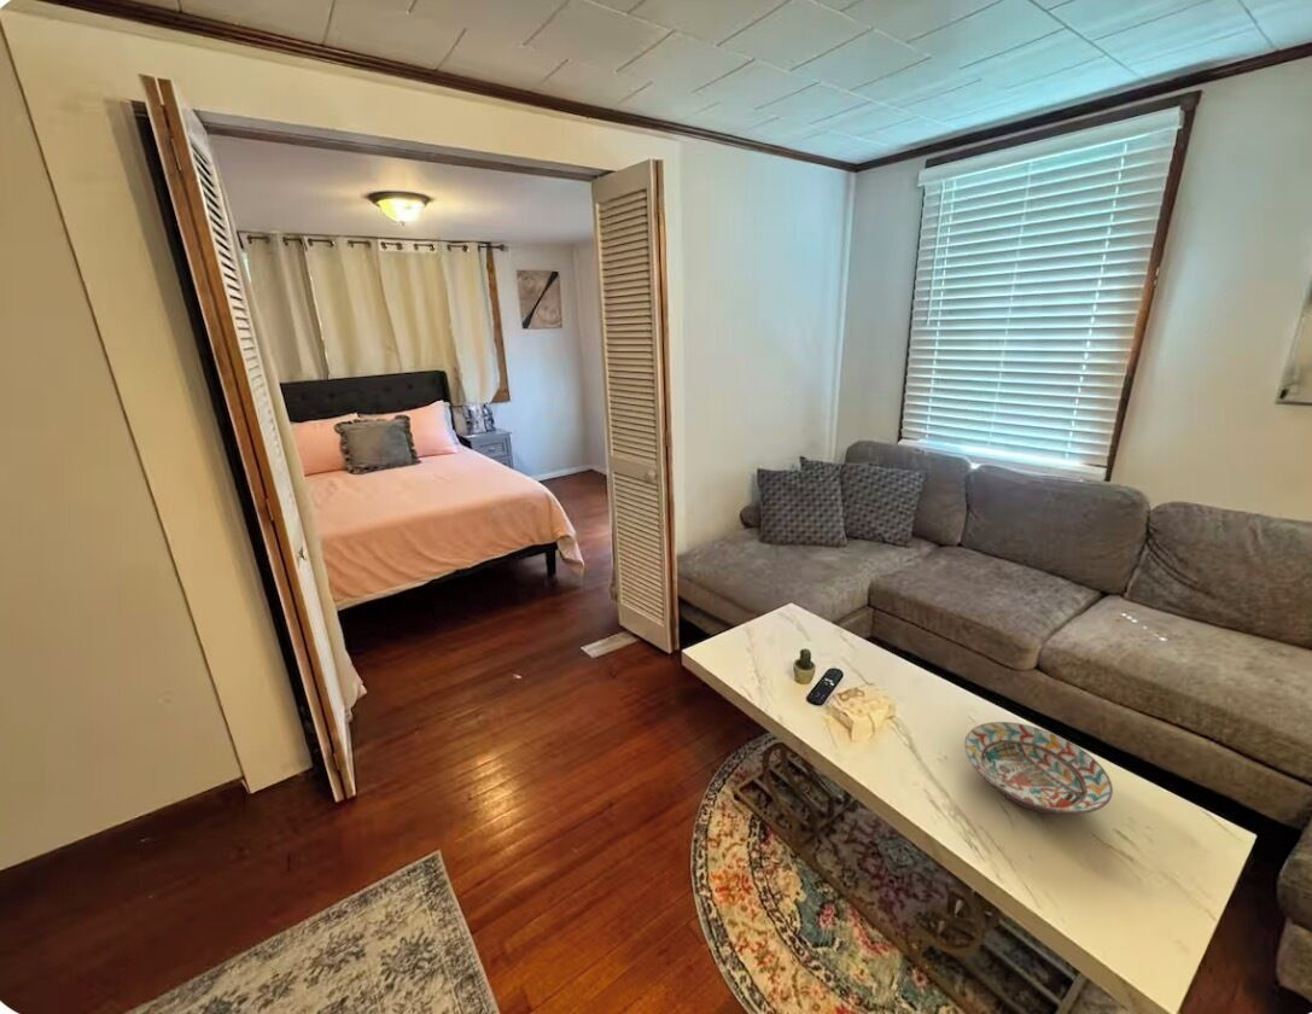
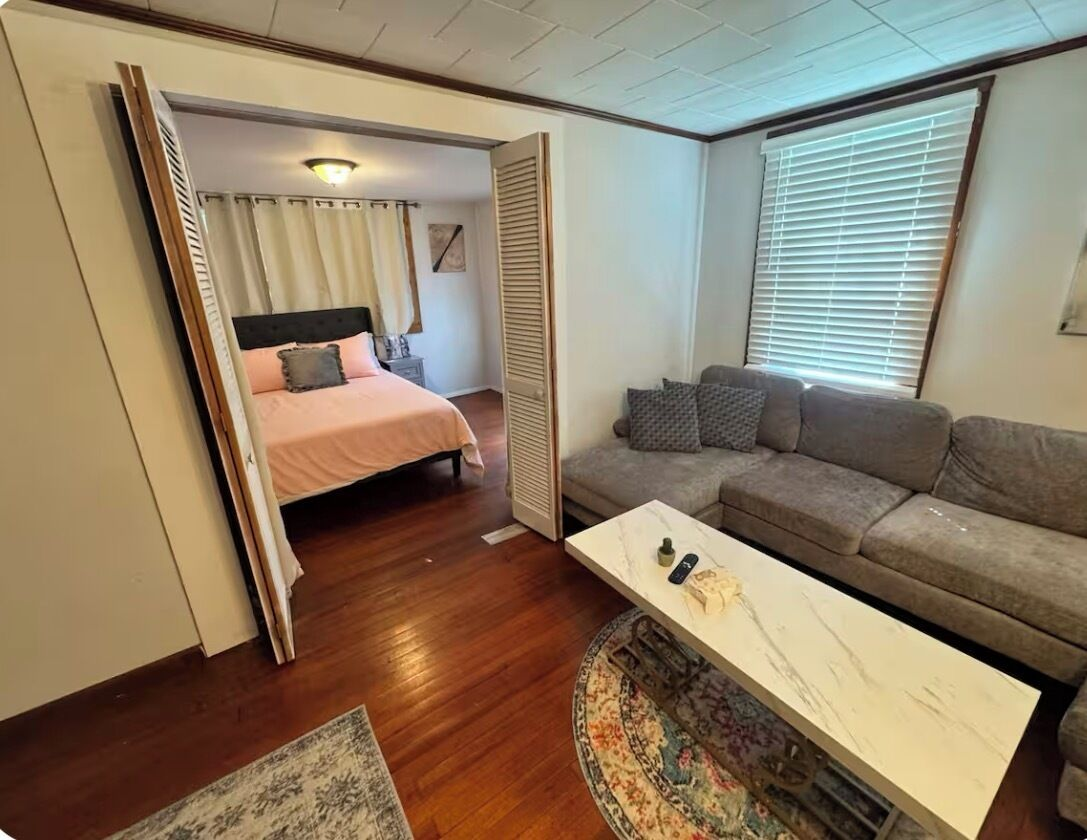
- decorative bowl [963,721,1114,815]
